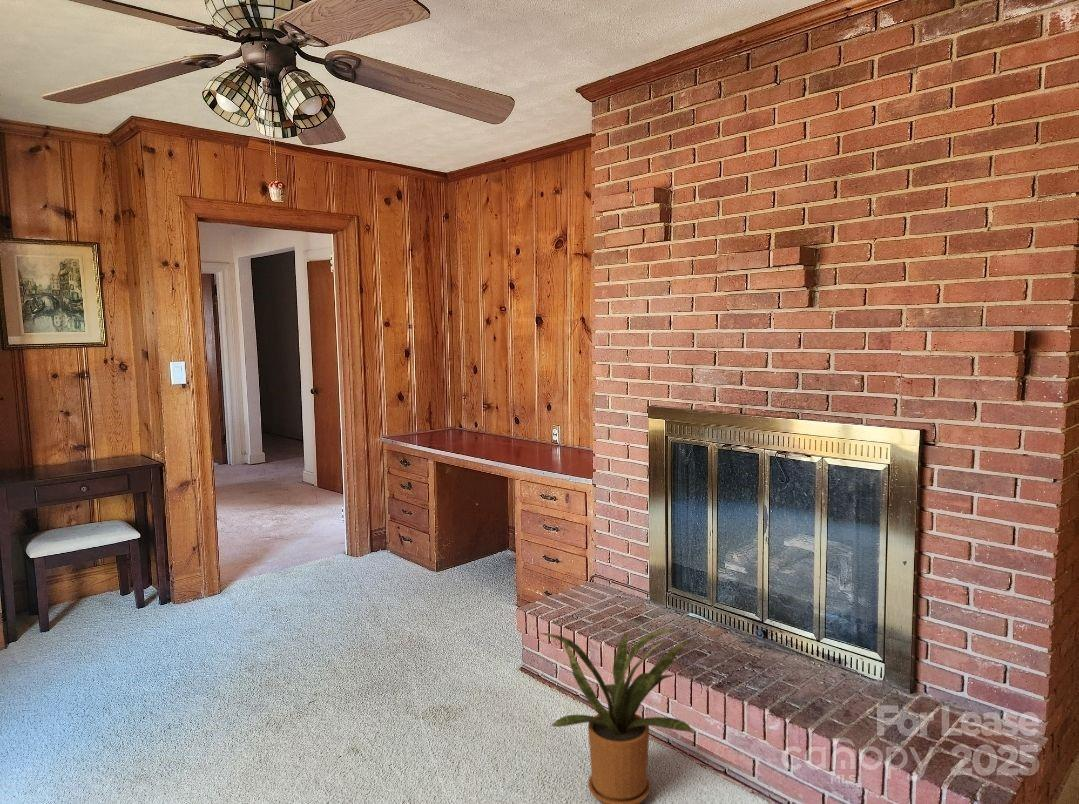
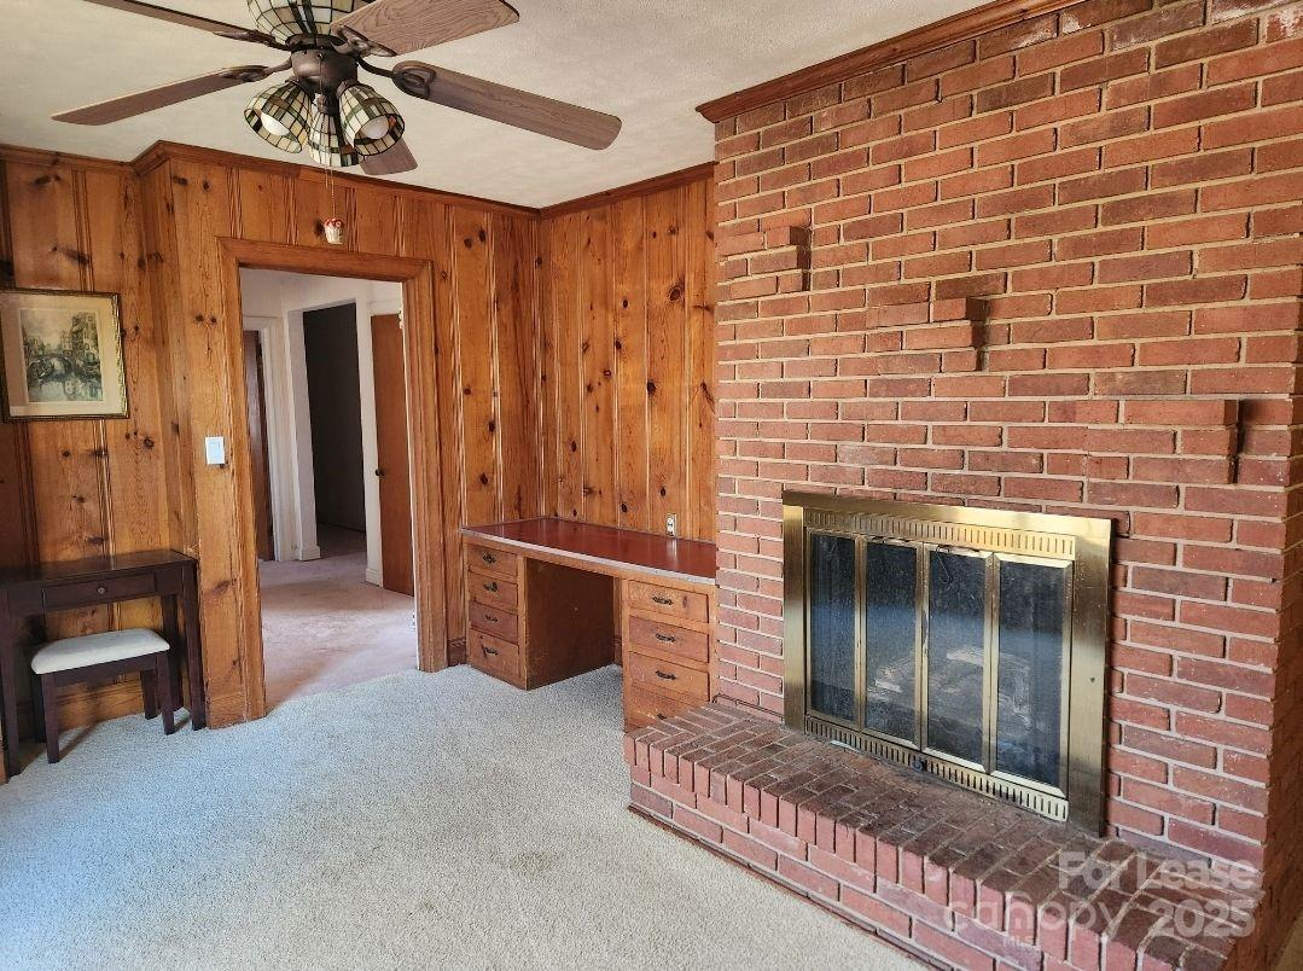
- house plant [539,627,697,804]
